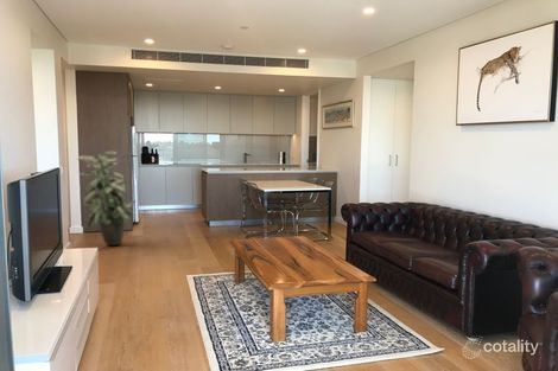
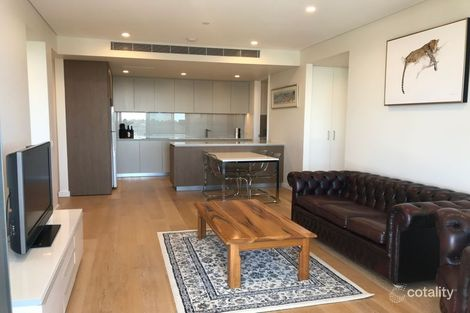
- indoor plant [76,151,138,248]
